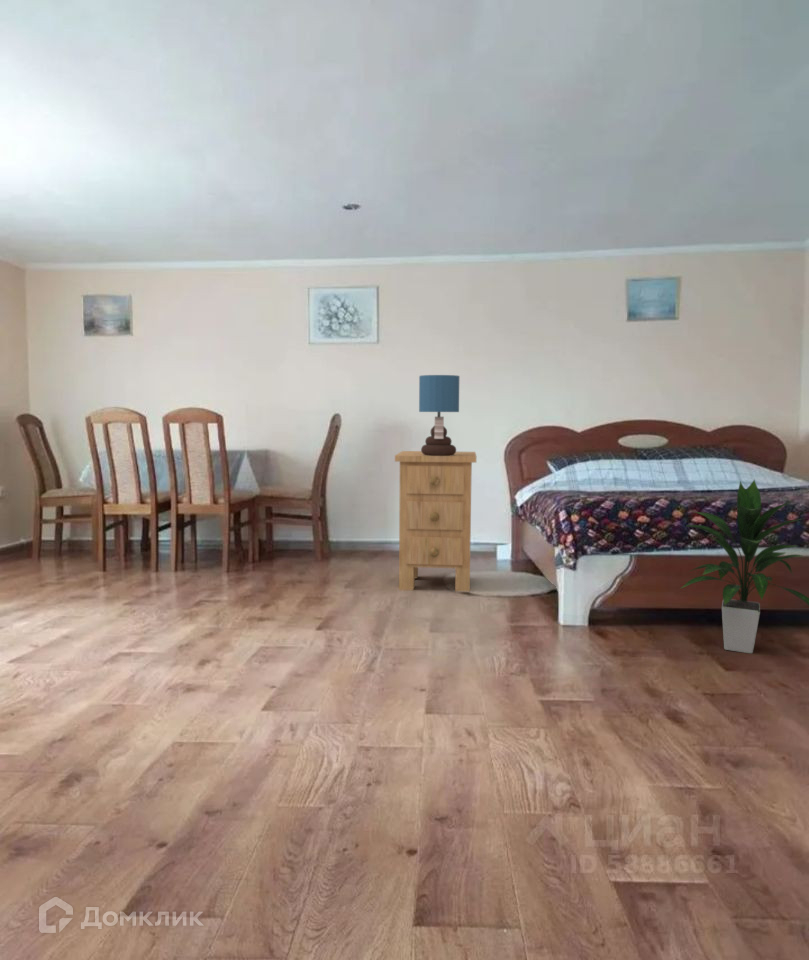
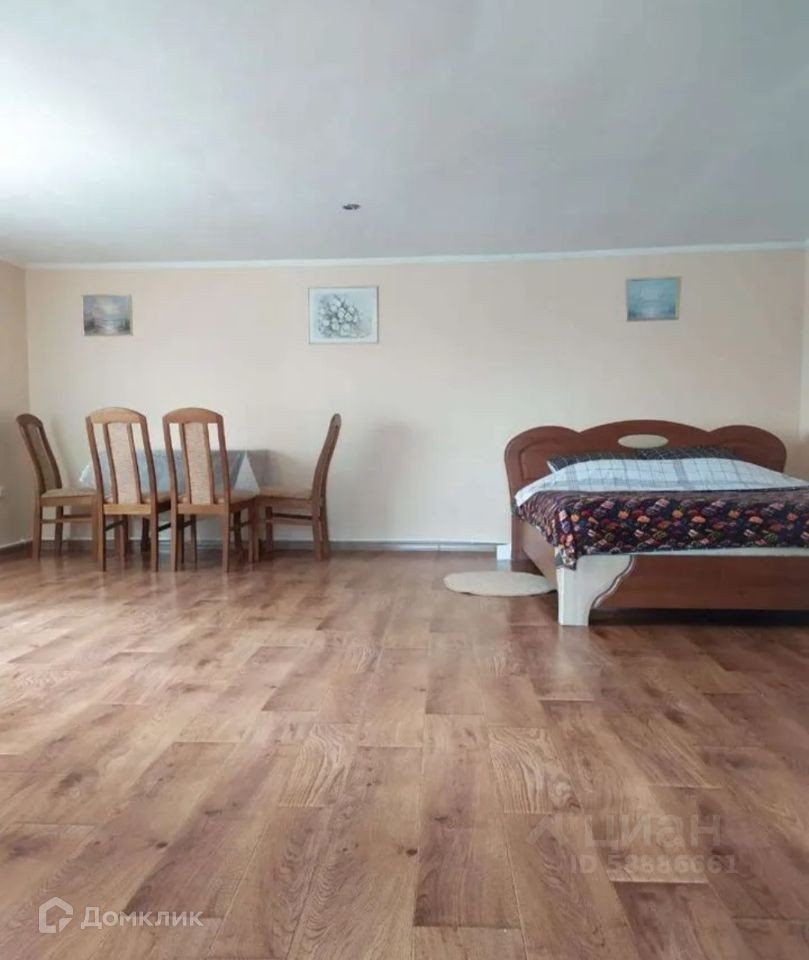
- table lamp [418,374,460,456]
- nightstand [394,450,477,592]
- indoor plant [679,479,809,654]
